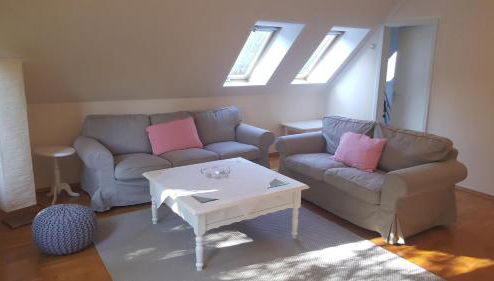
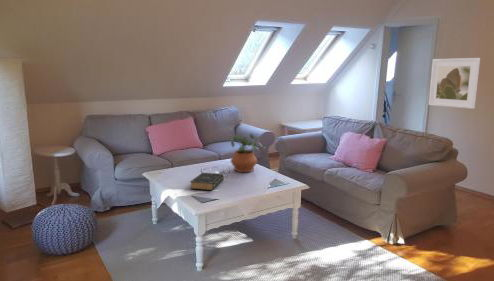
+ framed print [428,57,481,110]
+ book [189,172,225,191]
+ potted plant [230,133,266,173]
